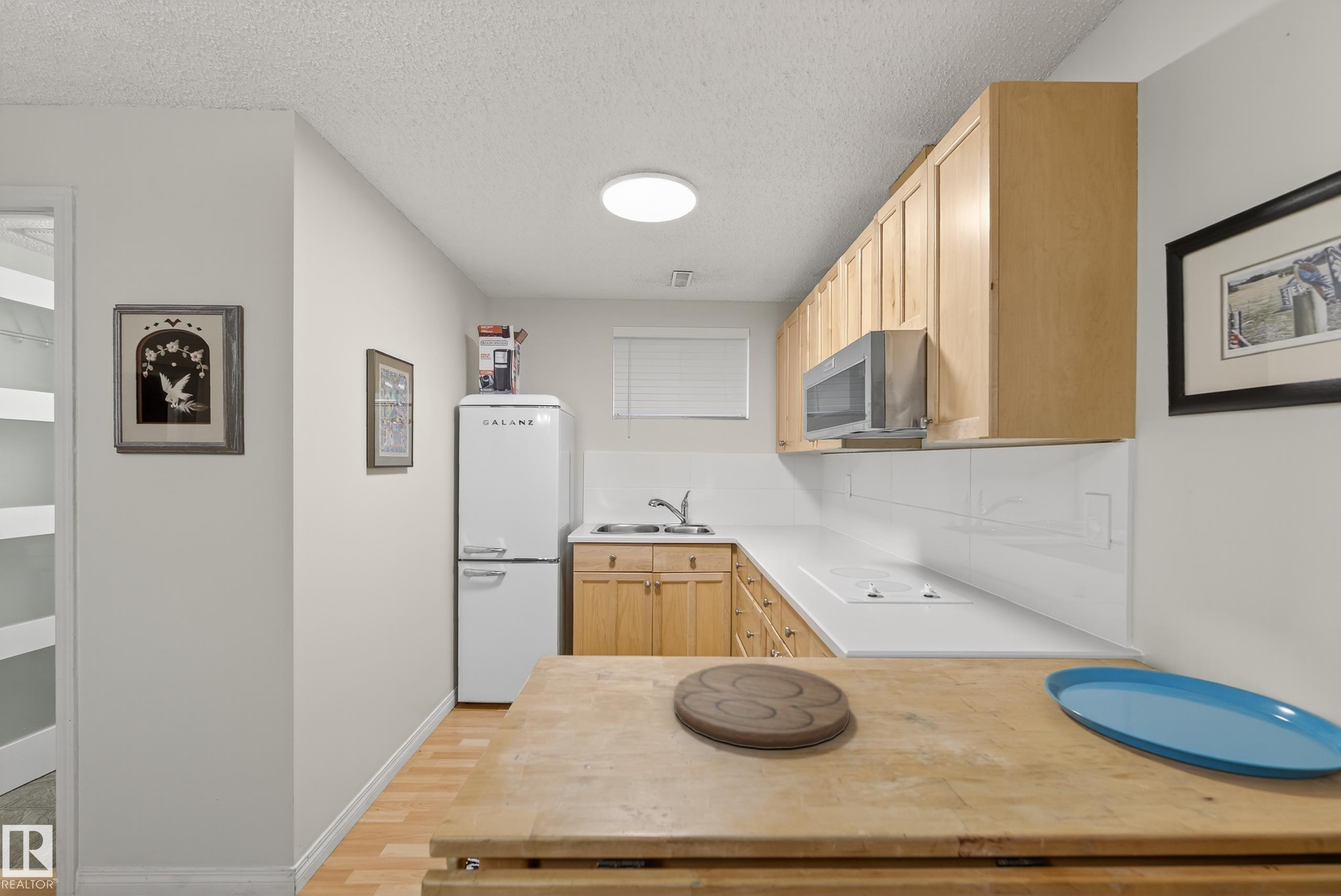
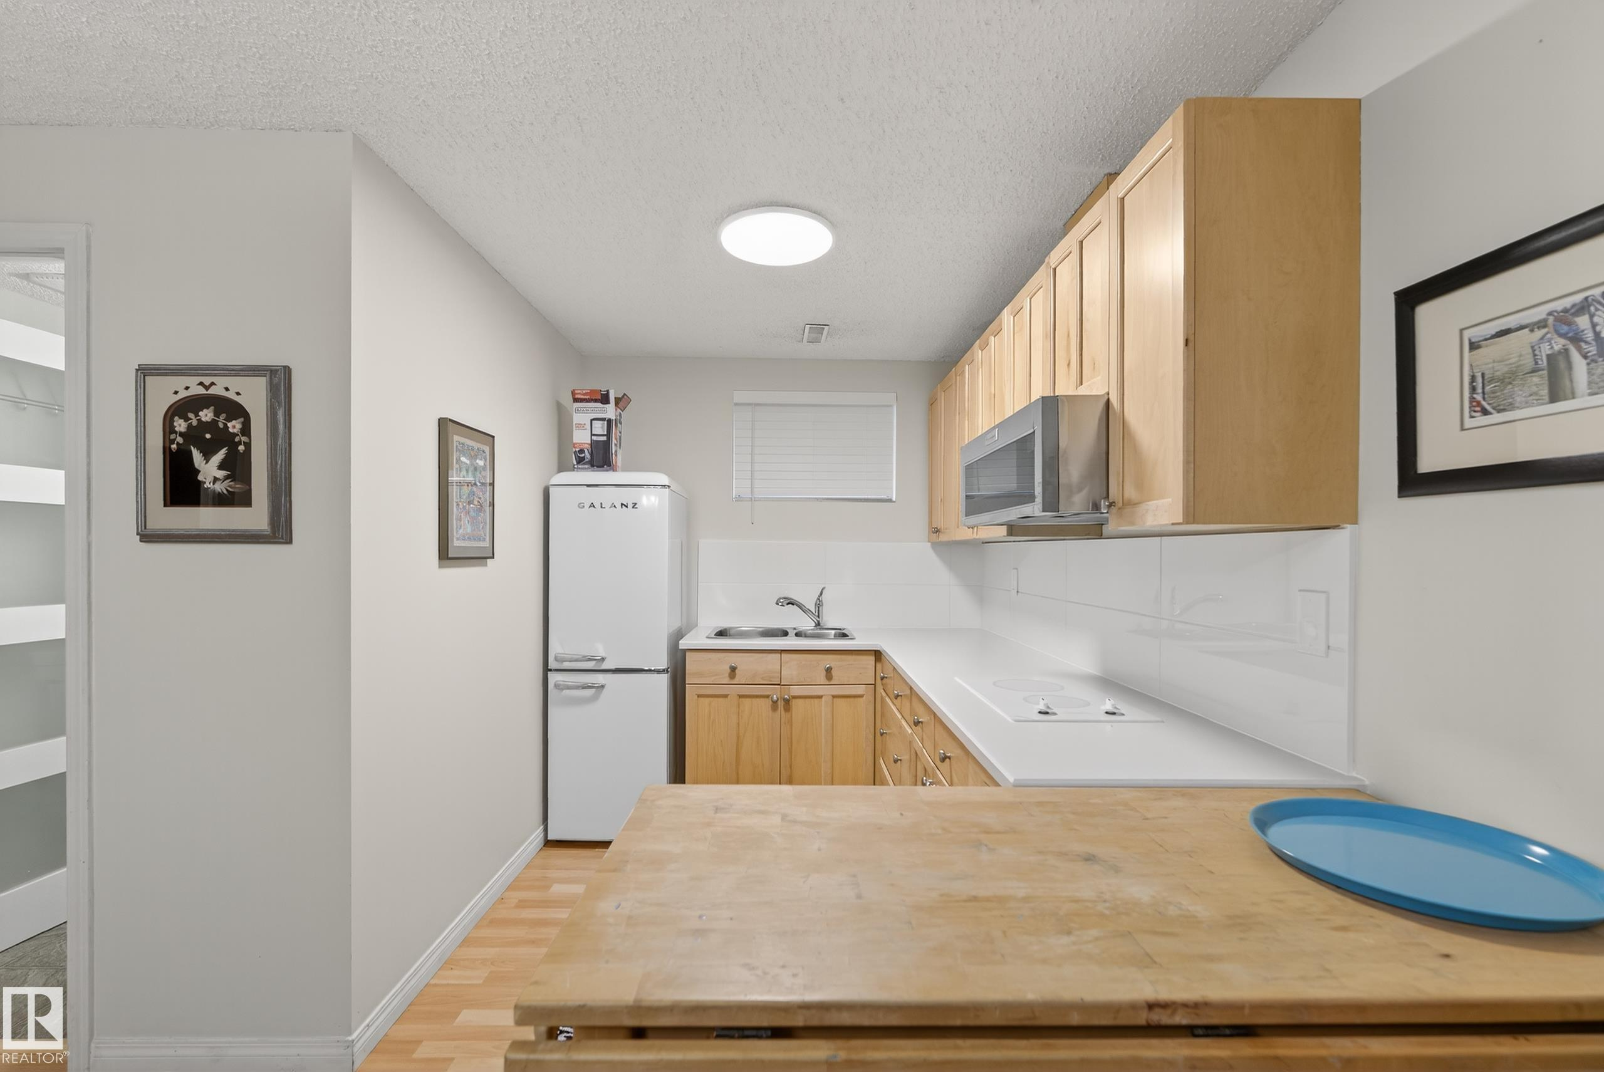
- cutting board [674,663,850,749]
